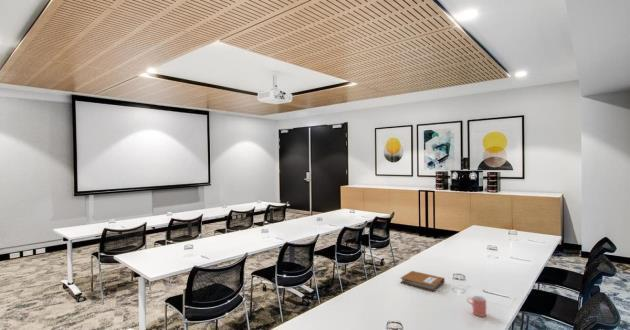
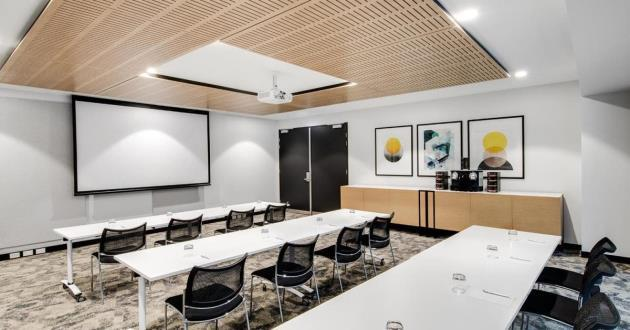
- cup [466,295,487,318]
- notebook [399,270,446,292]
